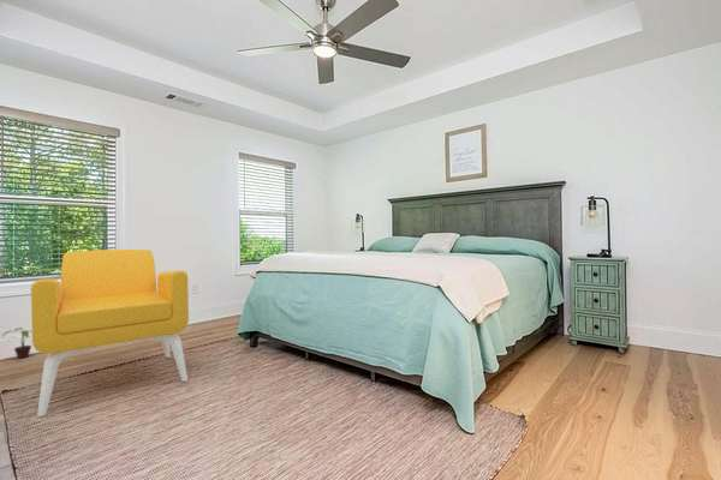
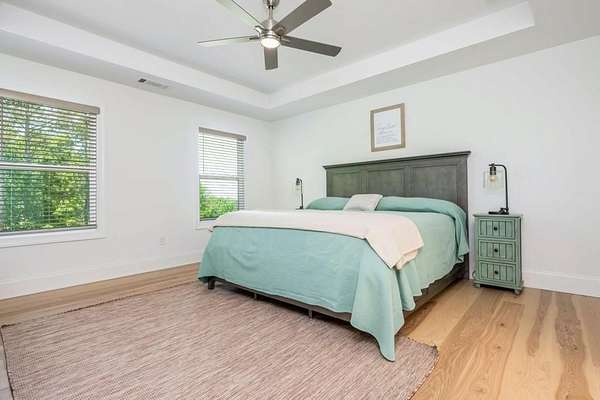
- armchair [30,248,190,418]
- potted plant [1,326,32,360]
